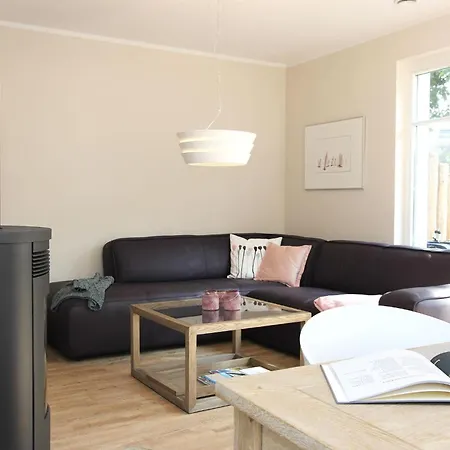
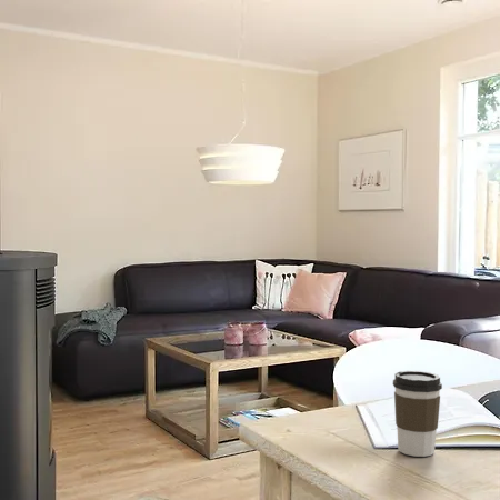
+ coffee cup [392,370,443,458]
